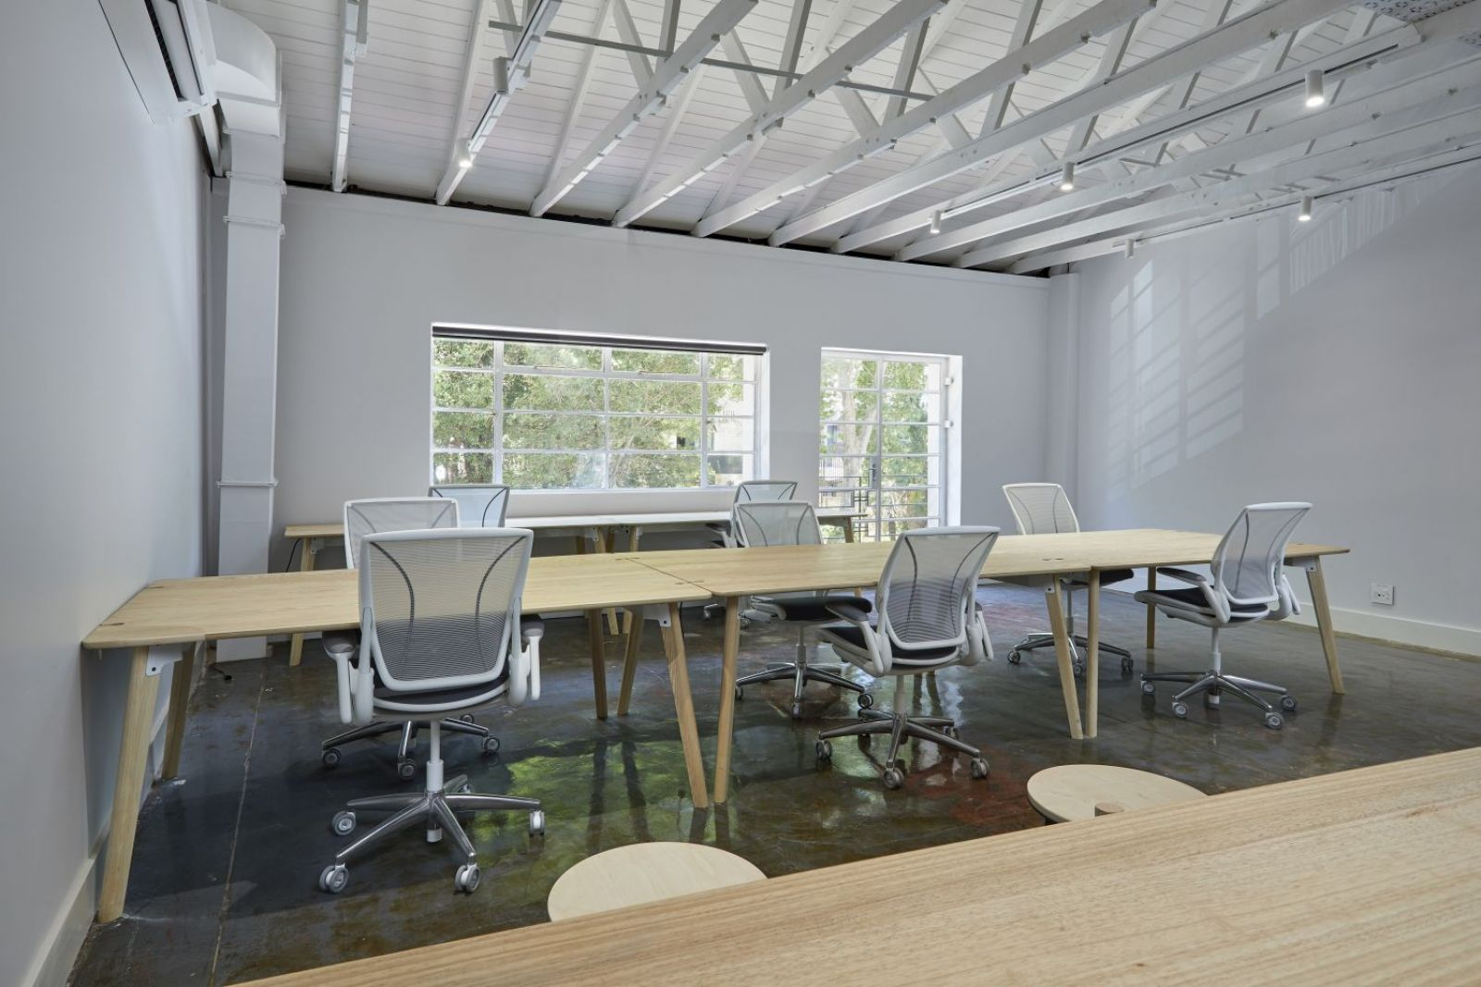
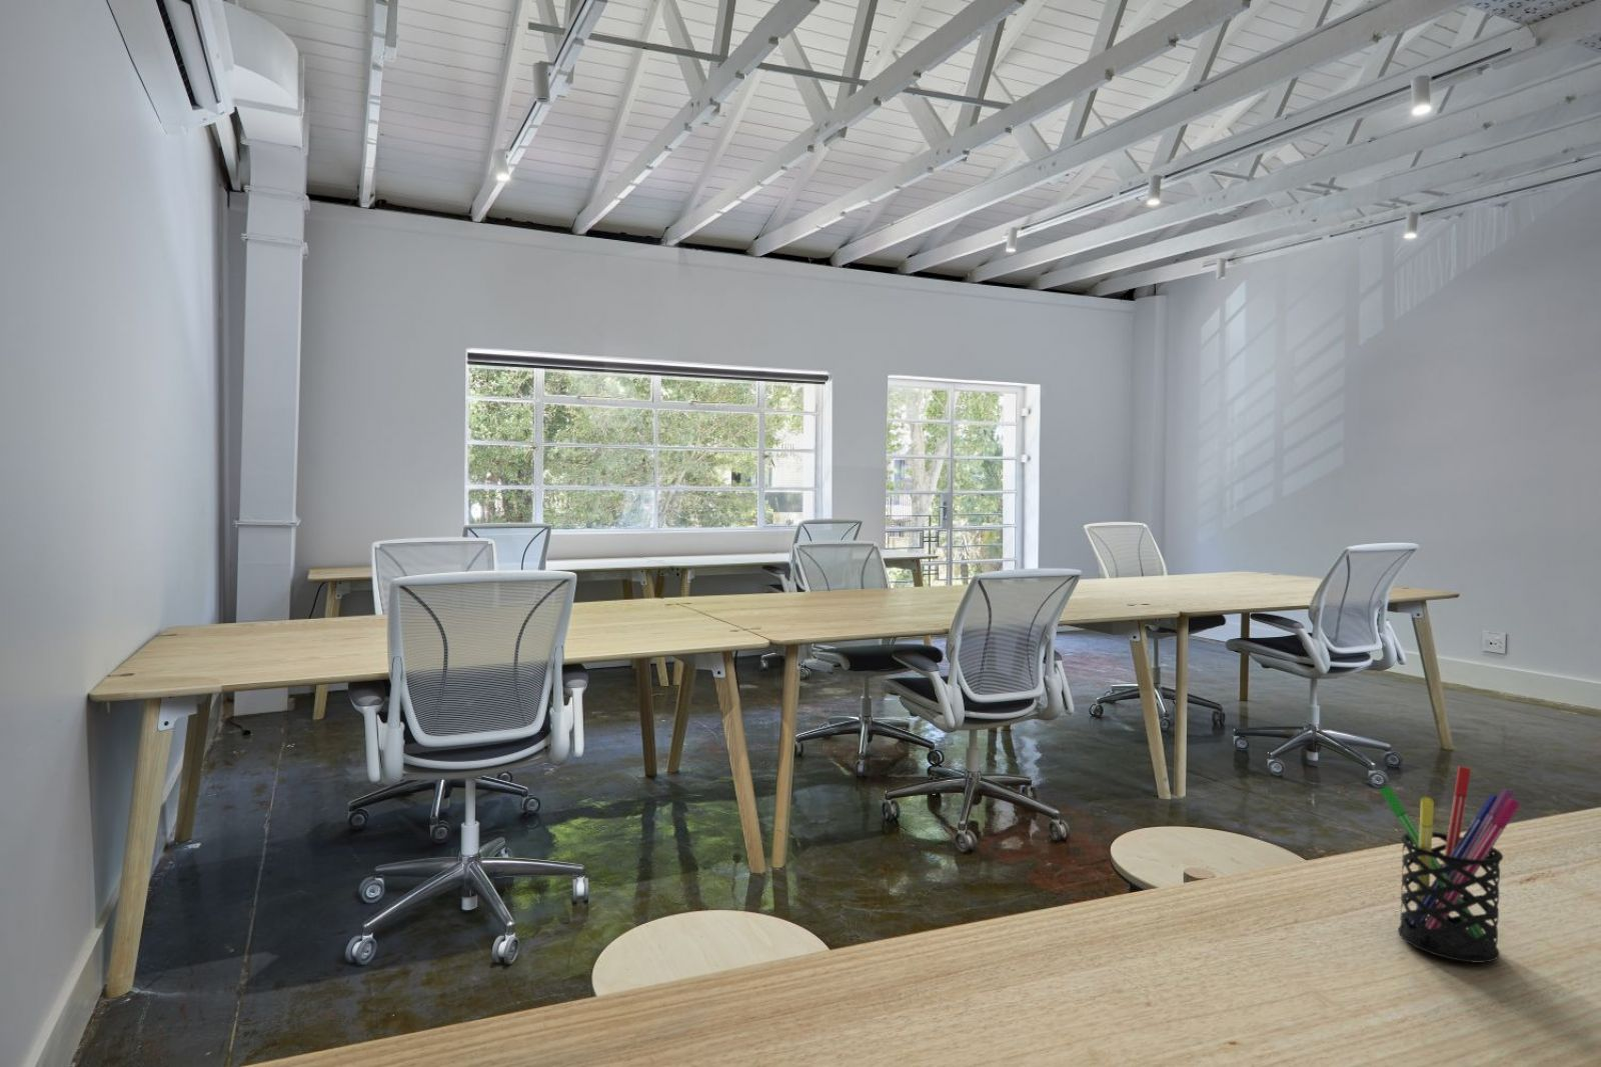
+ pen holder [1378,765,1522,965]
